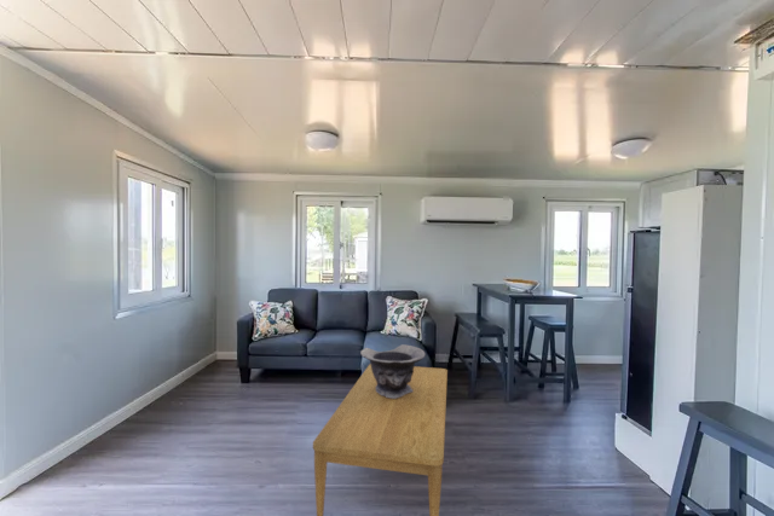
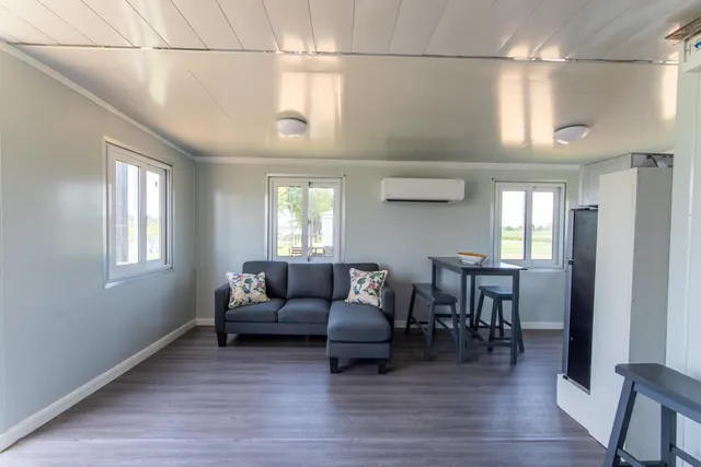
- decorative bowl [359,343,426,399]
- coffee table [312,363,449,516]
